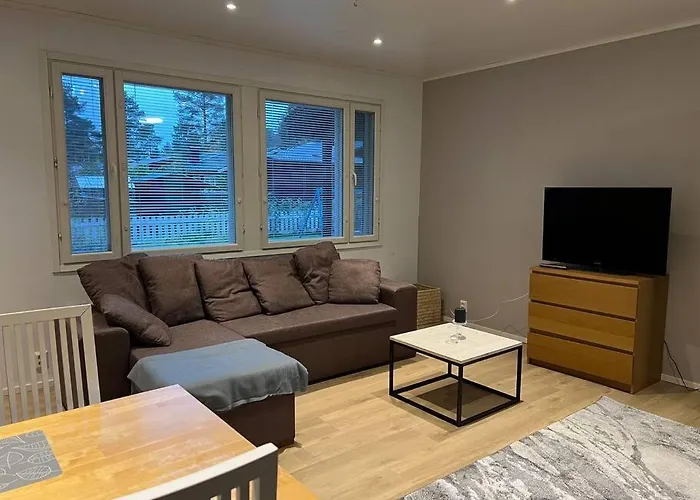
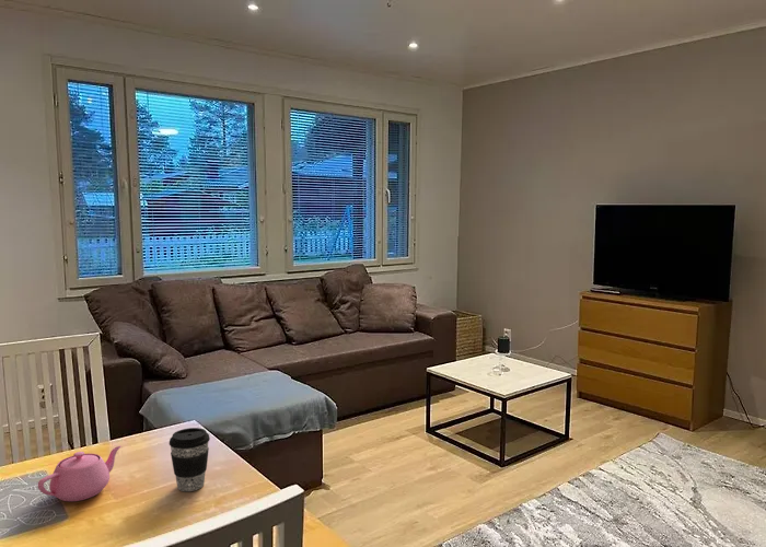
+ coffee cup [169,427,211,492]
+ teapot [37,445,123,502]
